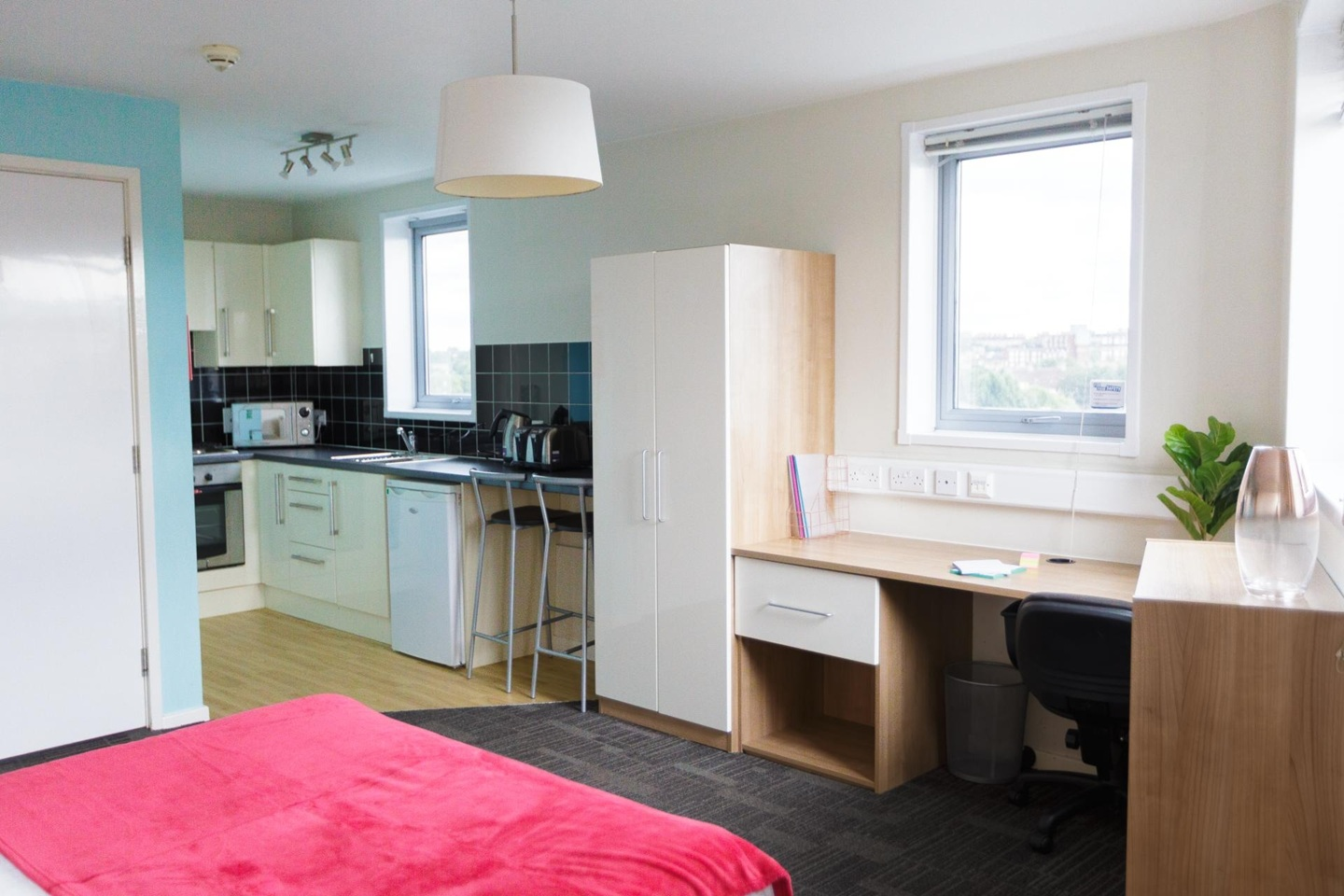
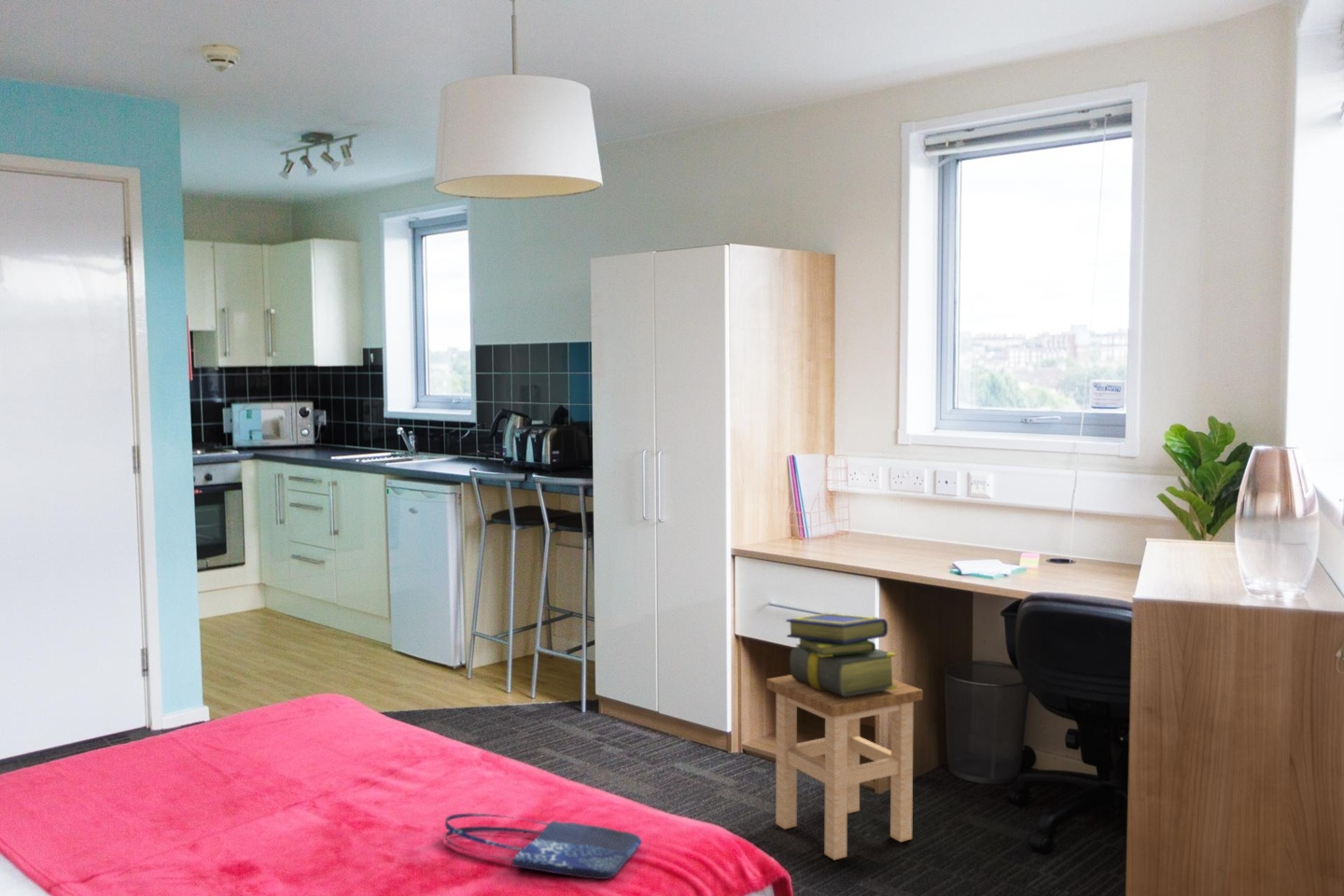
+ stack of books [785,612,897,696]
+ stool [765,674,924,861]
+ shopping bag [444,813,642,880]
